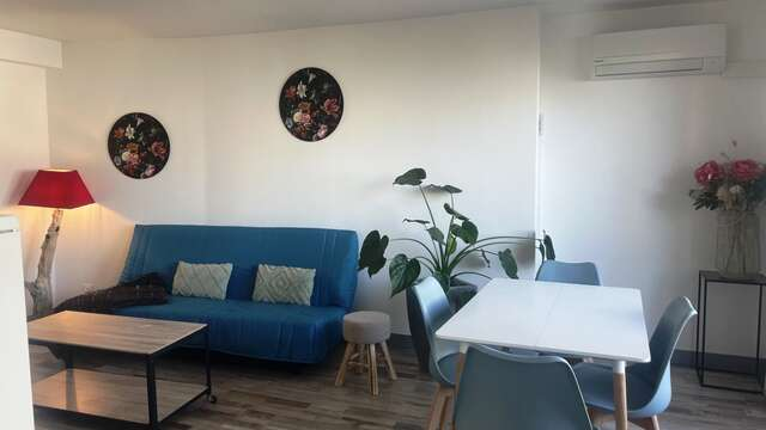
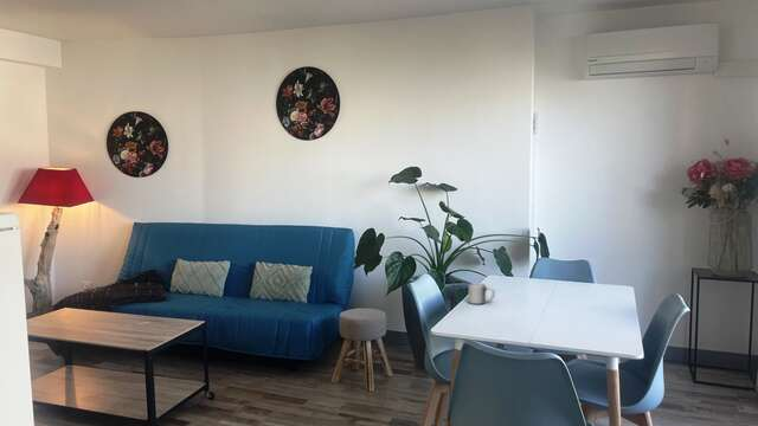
+ mug [467,282,496,305]
